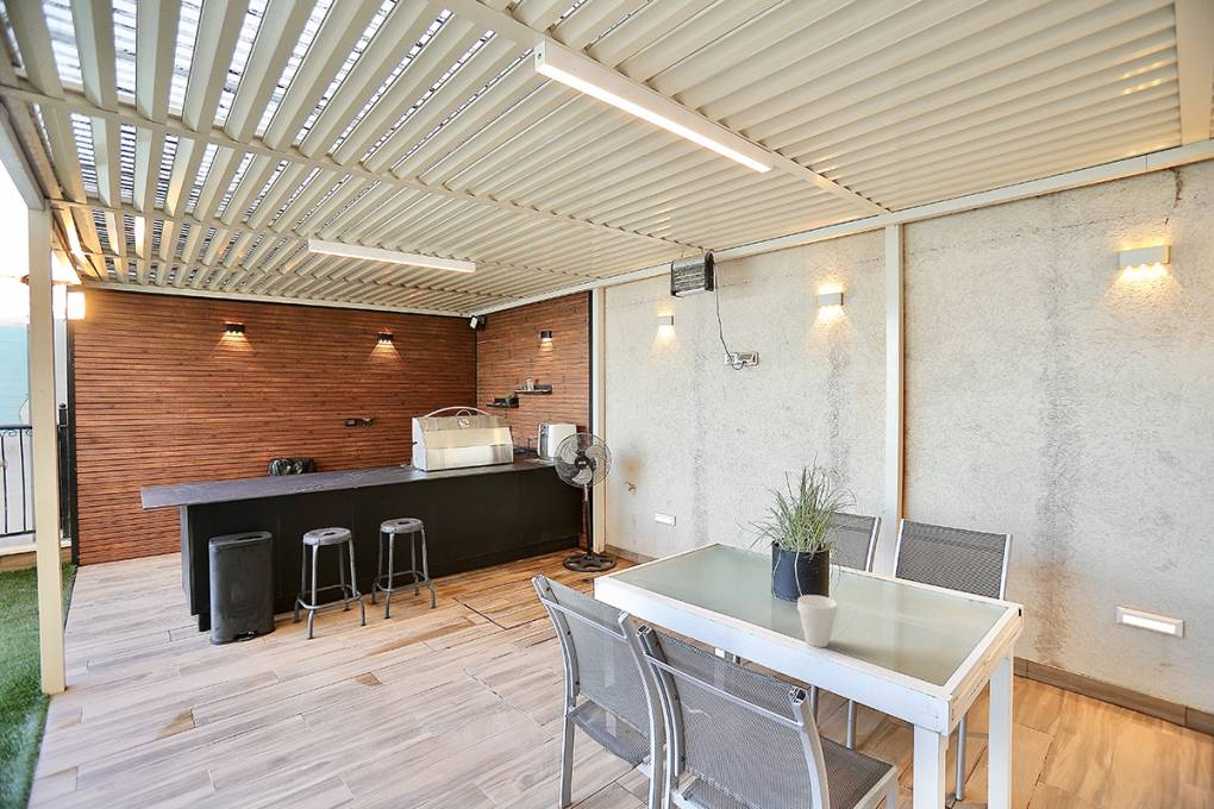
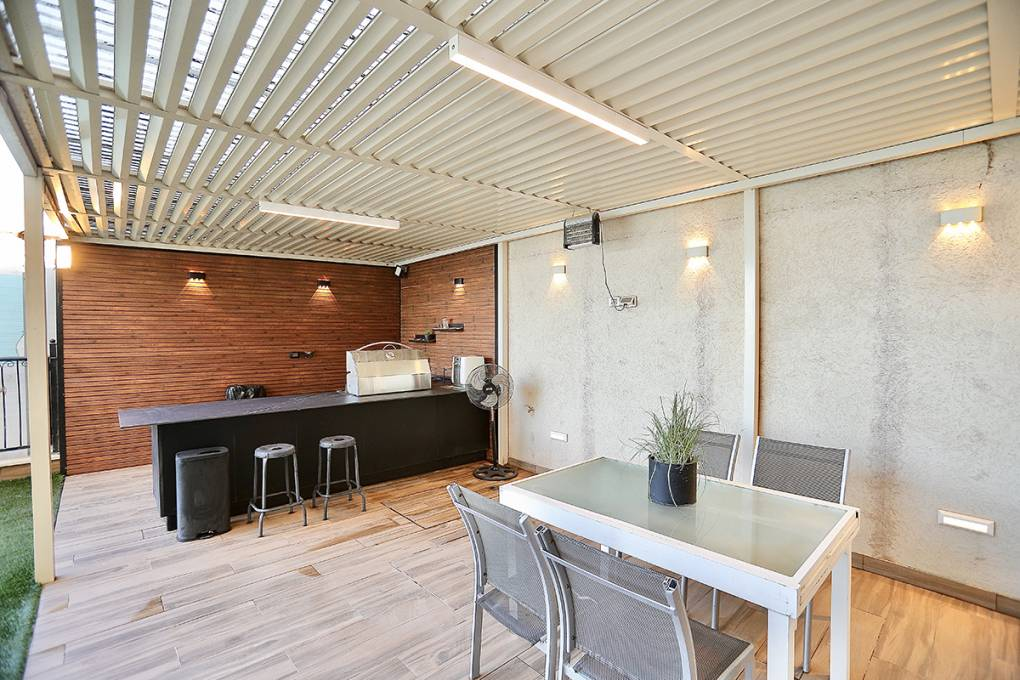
- cup [796,594,839,648]
